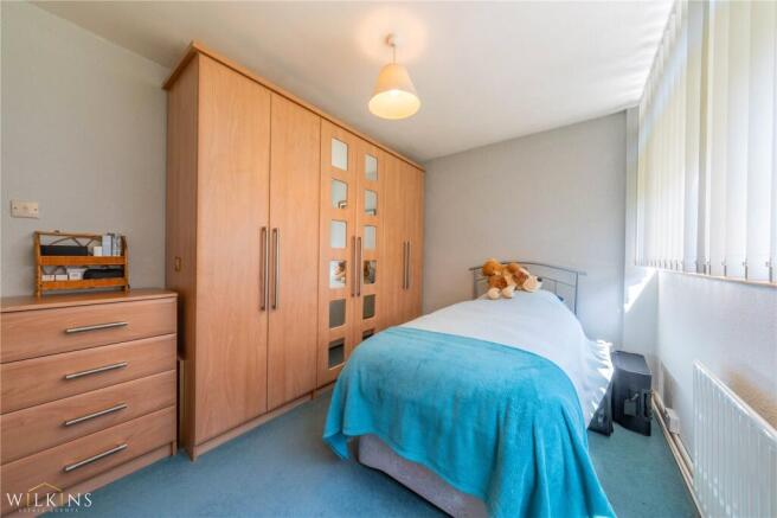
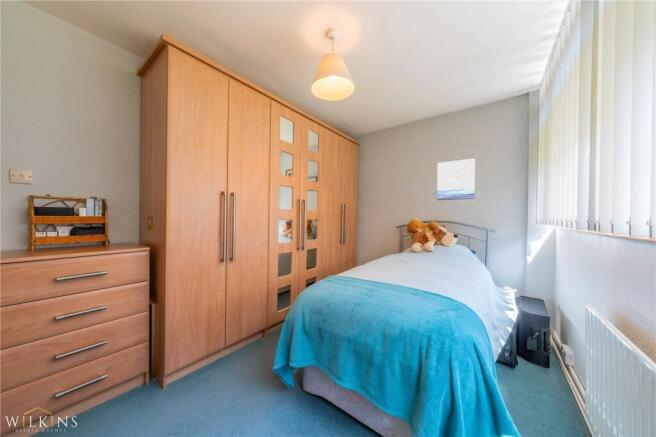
+ wall art [436,157,476,201]
